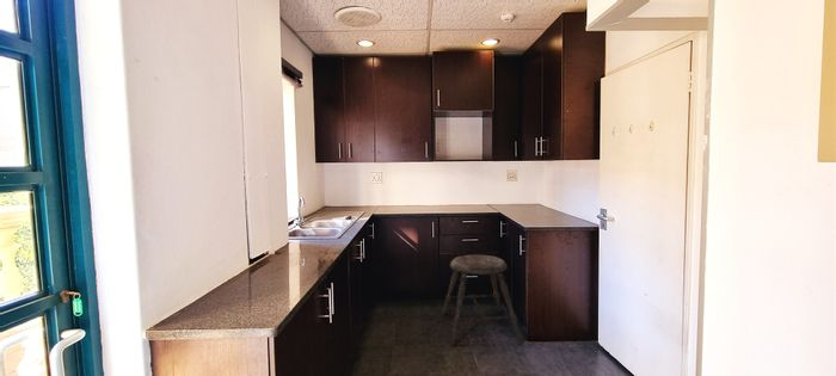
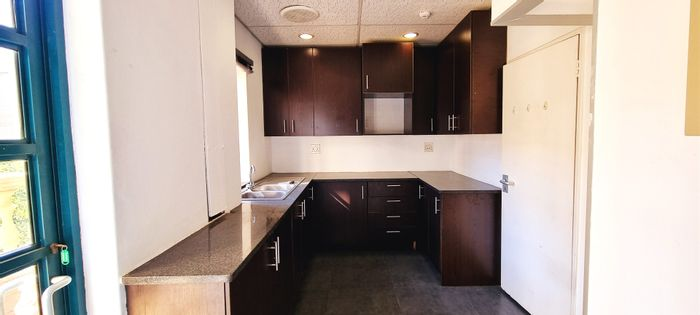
- stool [441,254,524,347]
